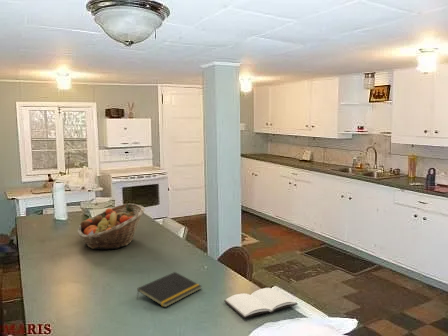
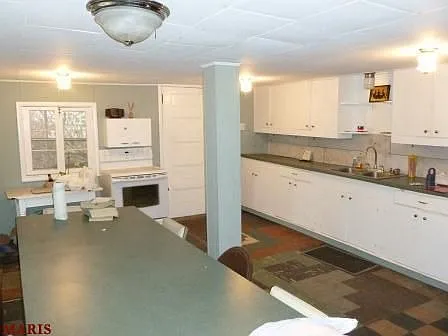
- book [223,287,299,319]
- fruit basket [77,202,146,250]
- notepad [136,271,202,308]
